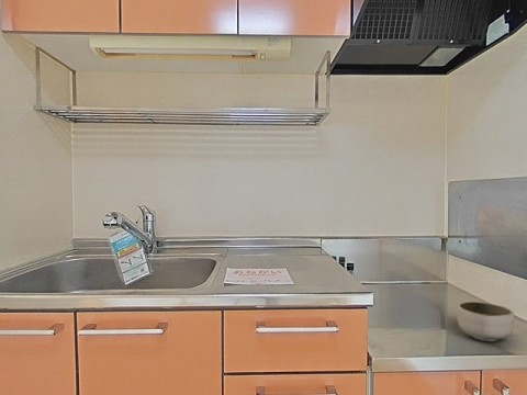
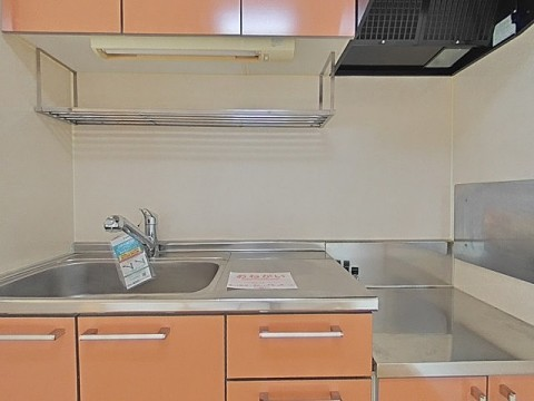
- bowl [456,301,515,342]
